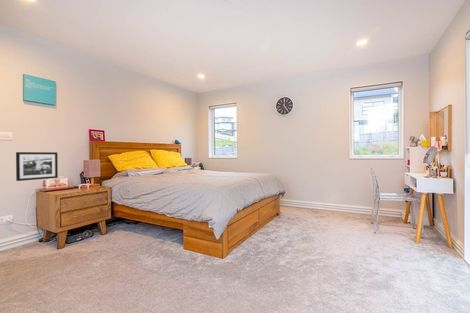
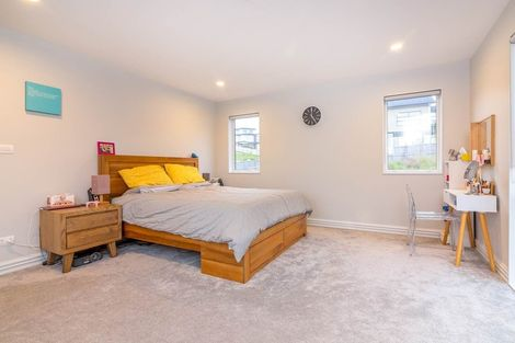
- picture frame [15,151,59,182]
